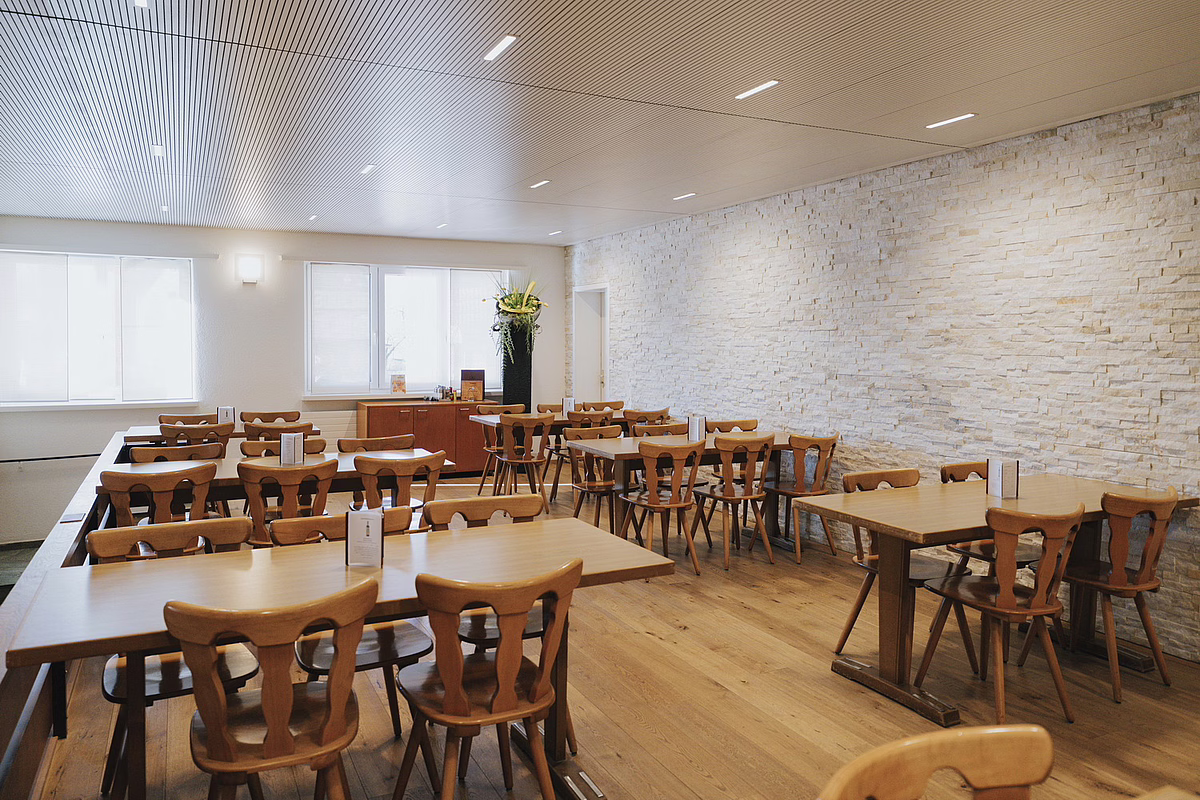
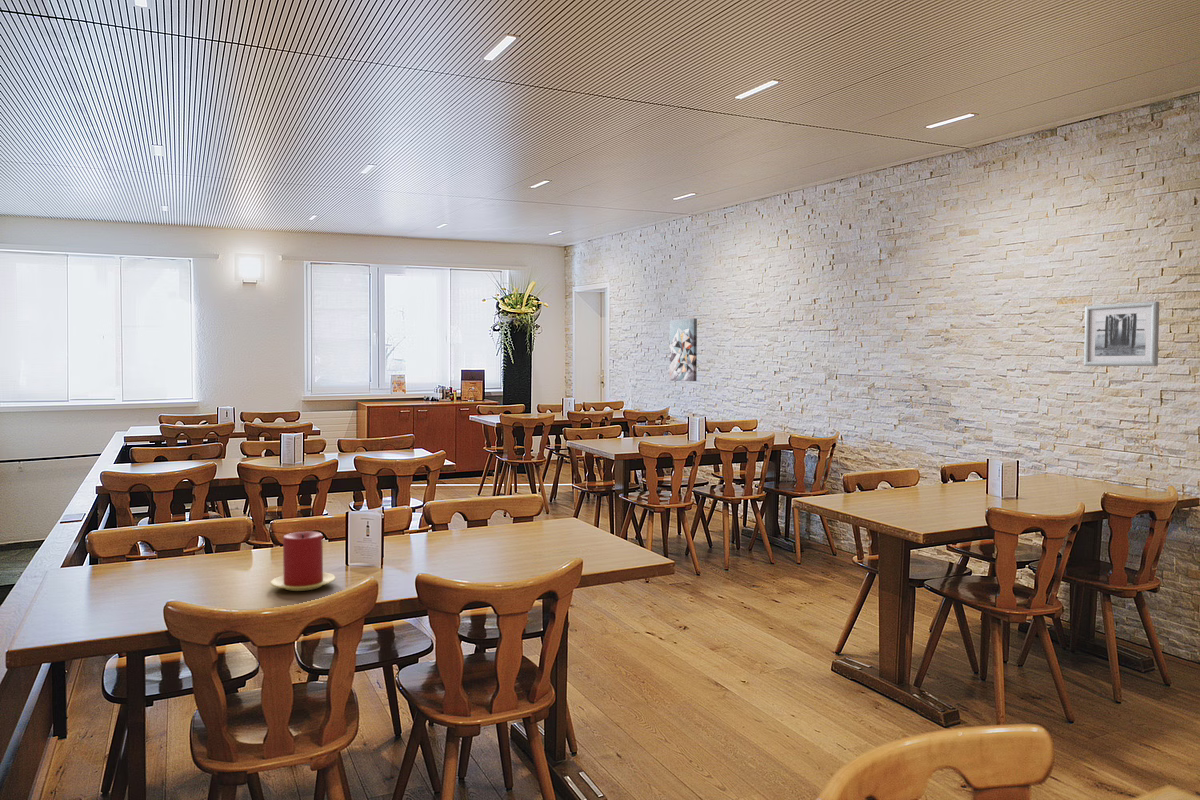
+ candle [269,531,337,592]
+ wall art [669,317,698,382]
+ wall art [1083,300,1160,367]
